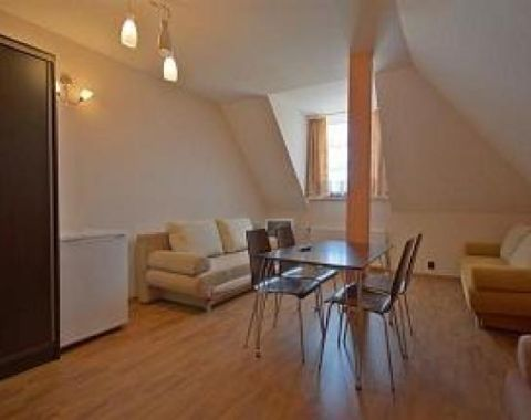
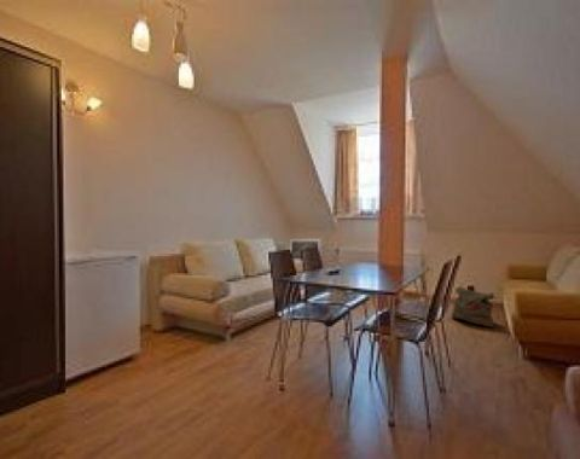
+ bag [450,285,498,329]
